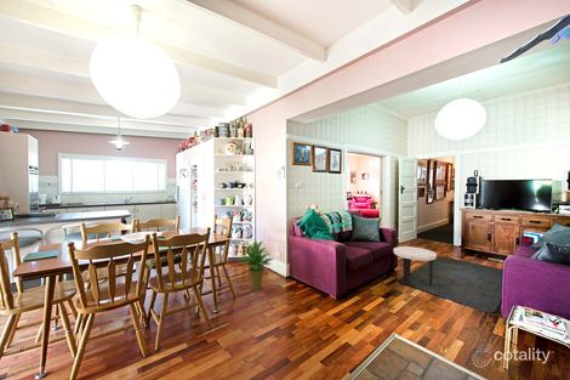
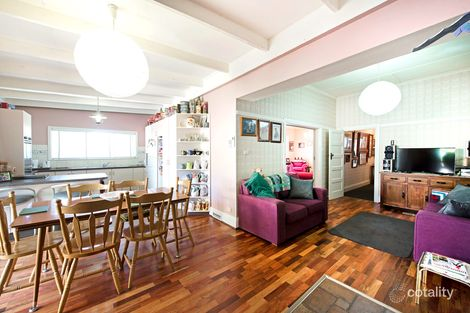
- potted plant [238,240,275,291]
- side table [392,245,438,287]
